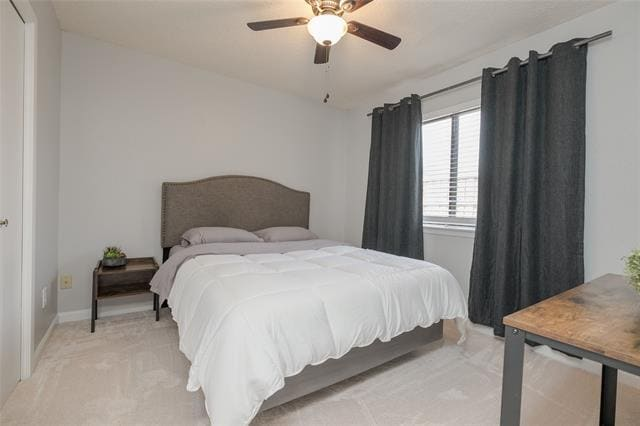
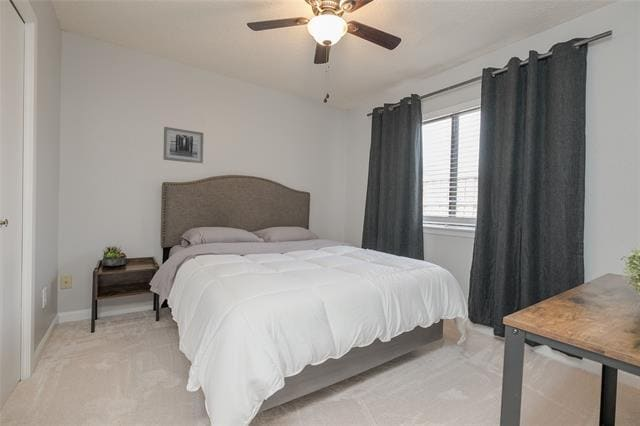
+ wall art [162,126,204,165]
